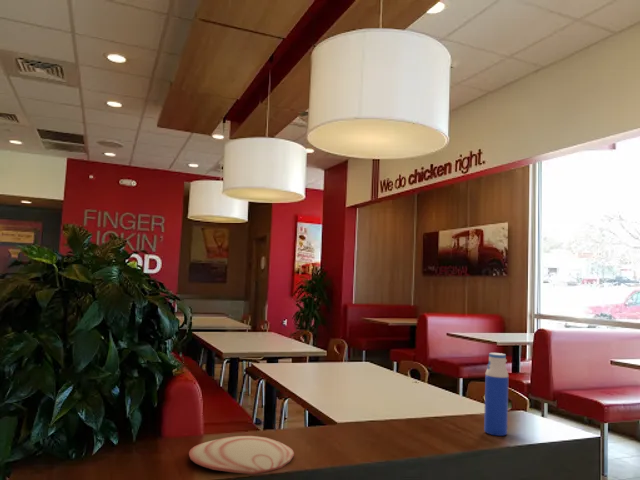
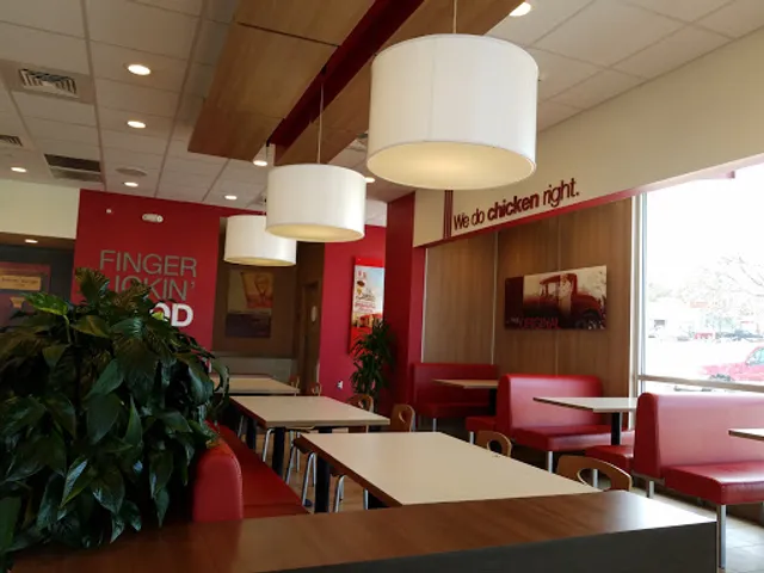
- water bottle [483,352,509,437]
- plate [188,435,295,475]
